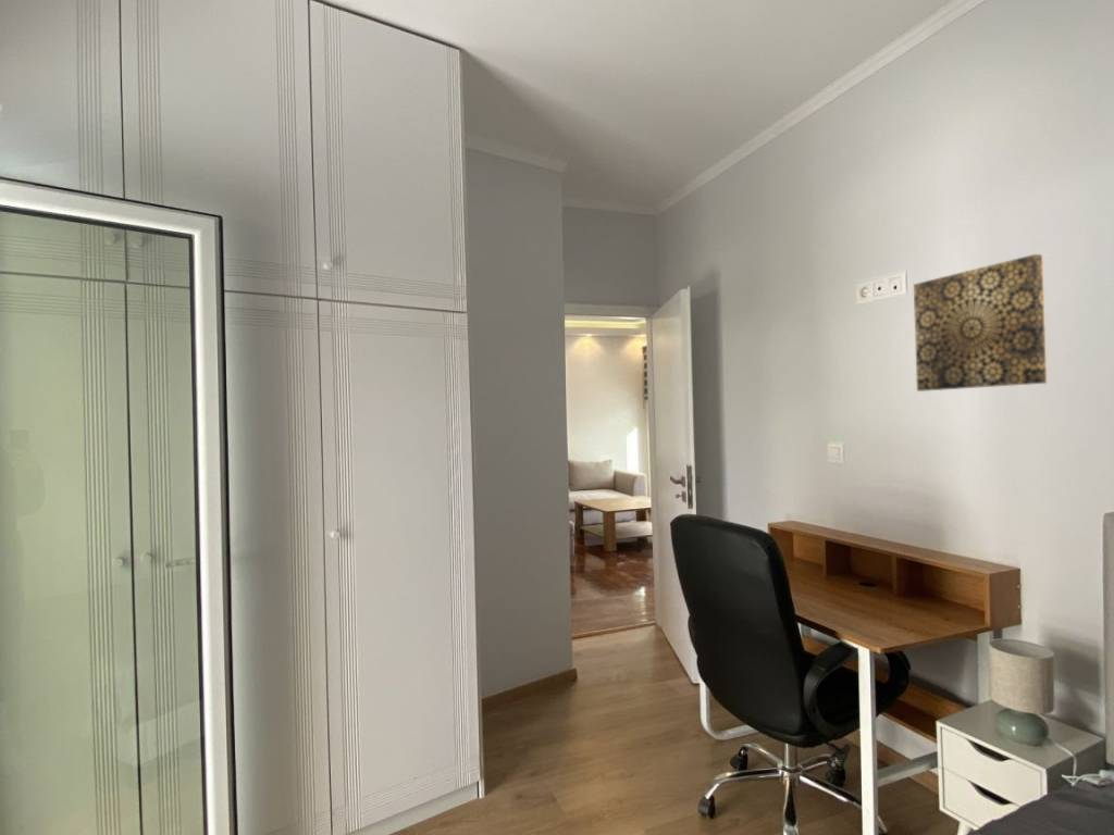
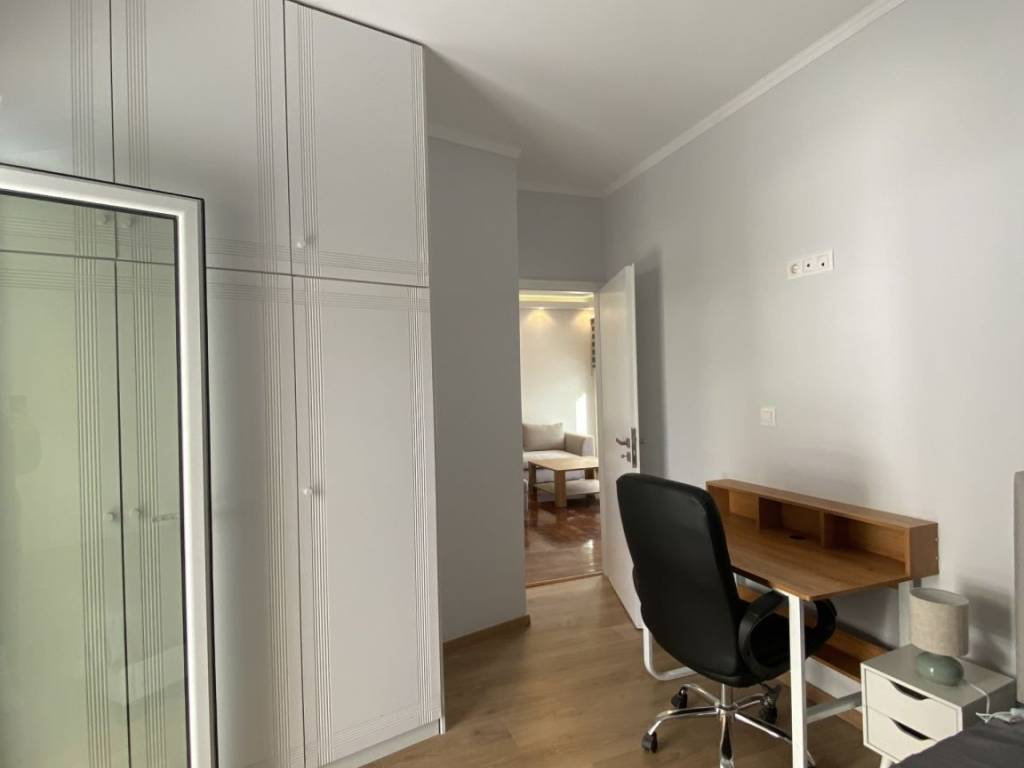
- wall art [913,253,1048,392]
